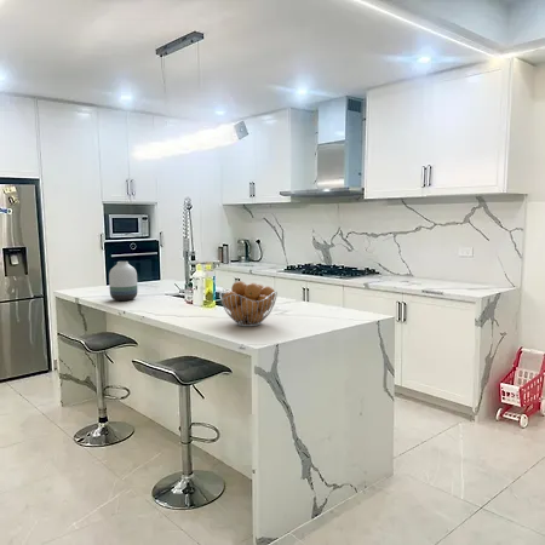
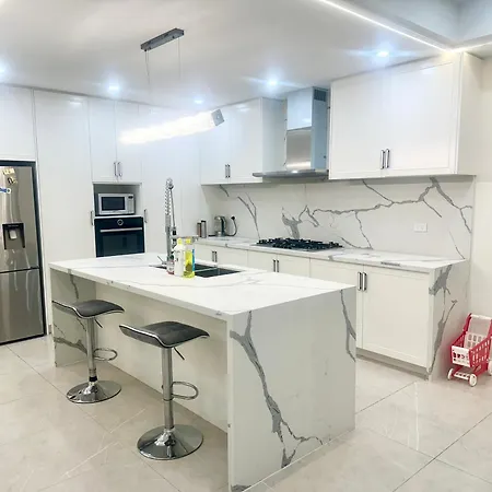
- fruit basket [219,280,279,327]
- vase [108,260,139,302]
